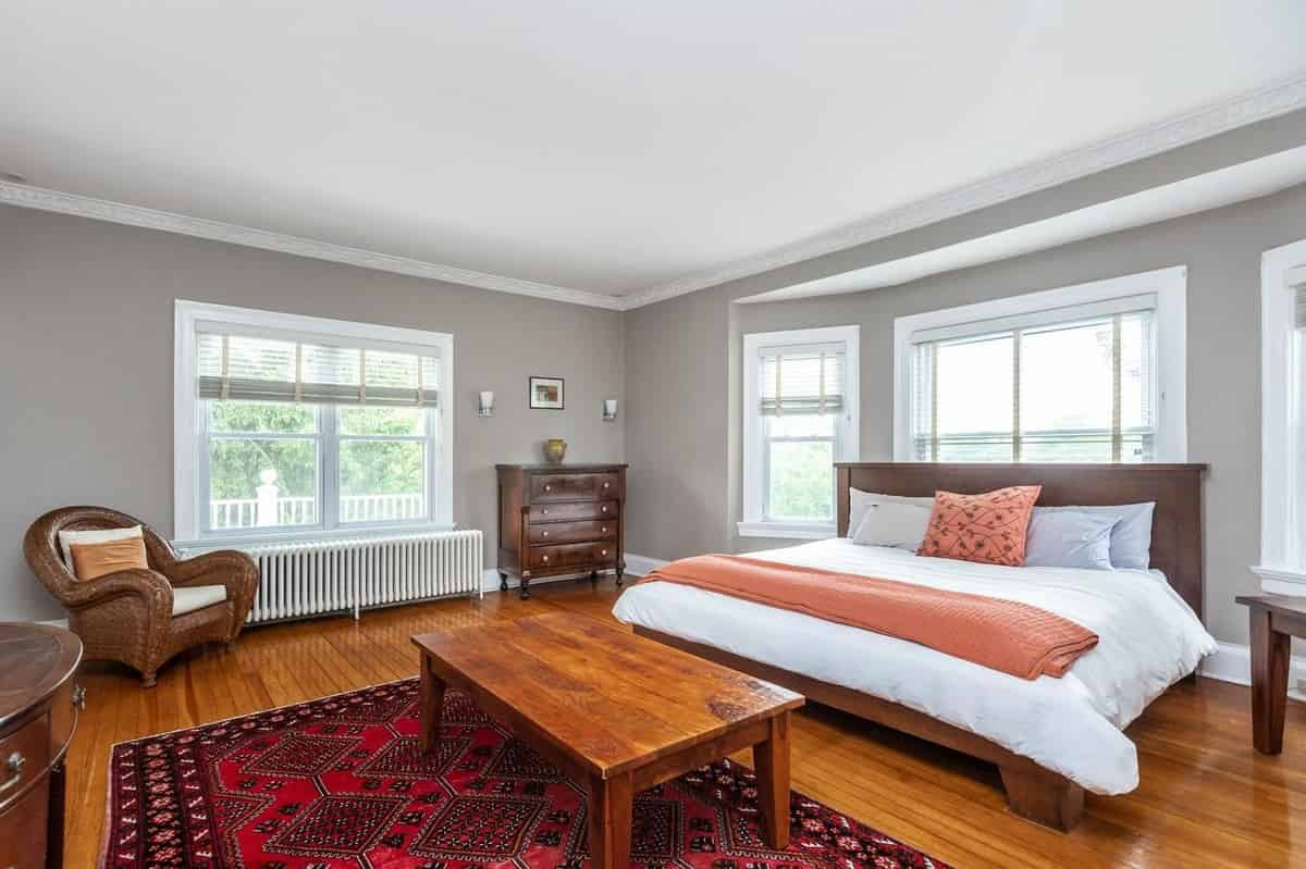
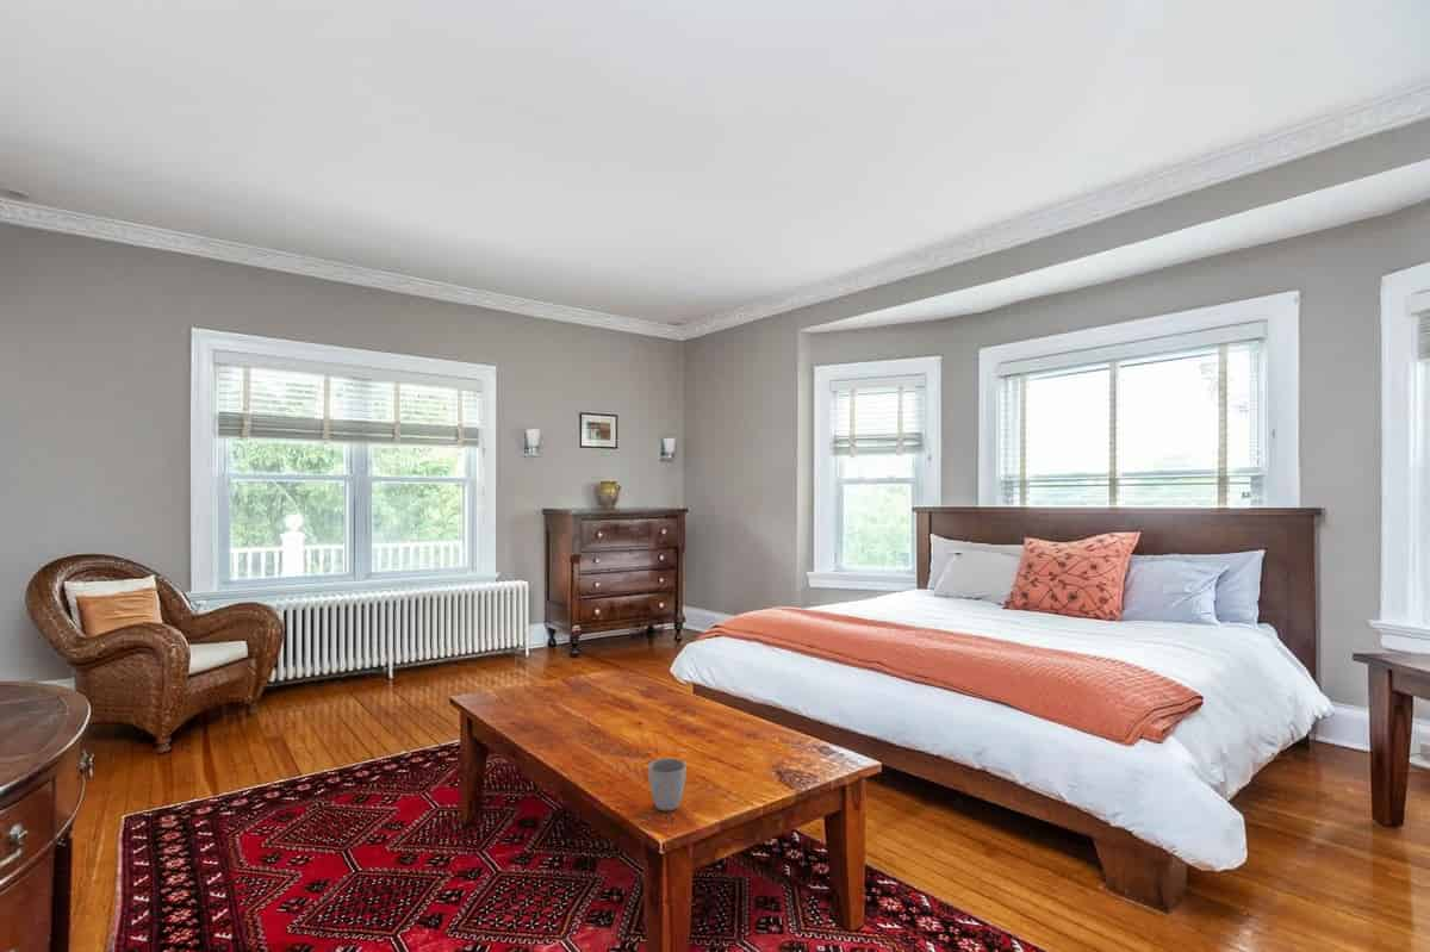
+ mug [647,757,688,811]
